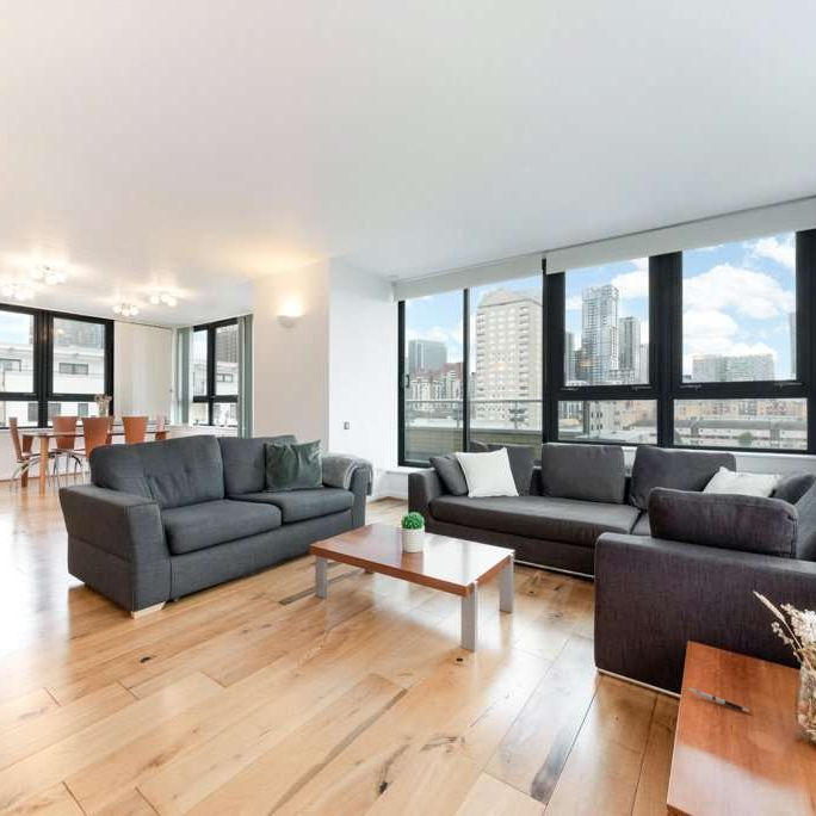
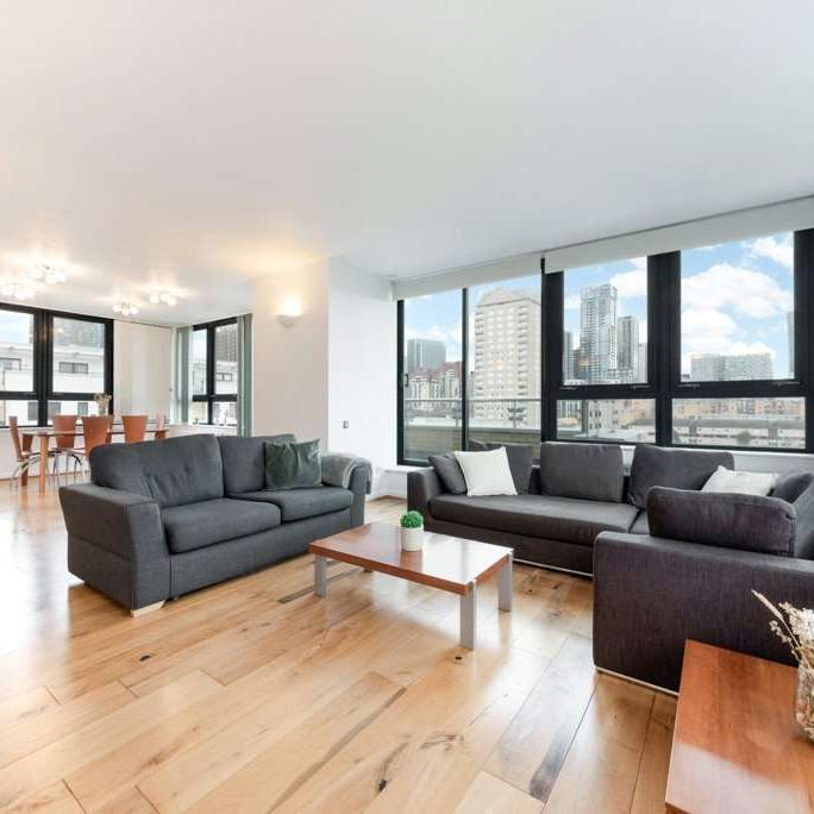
- pen [687,687,752,713]
